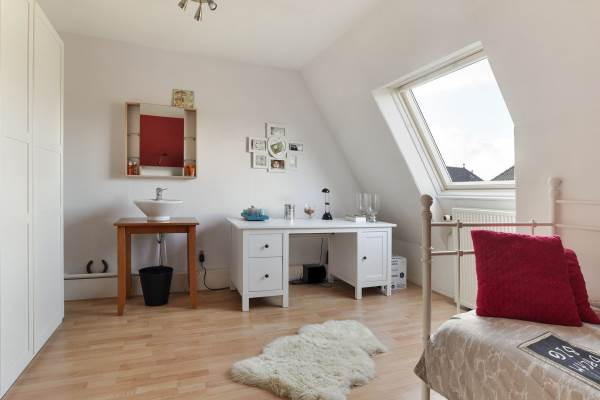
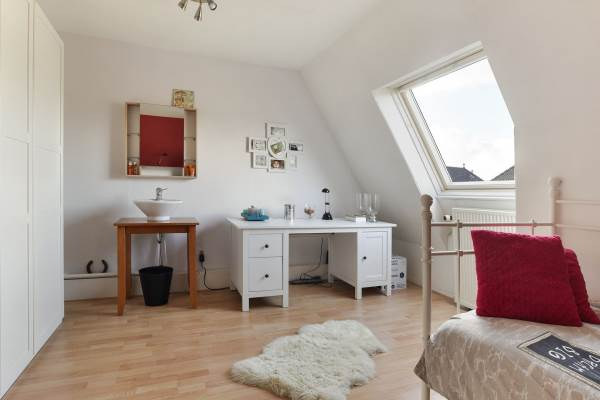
- speaker [301,263,327,284]
